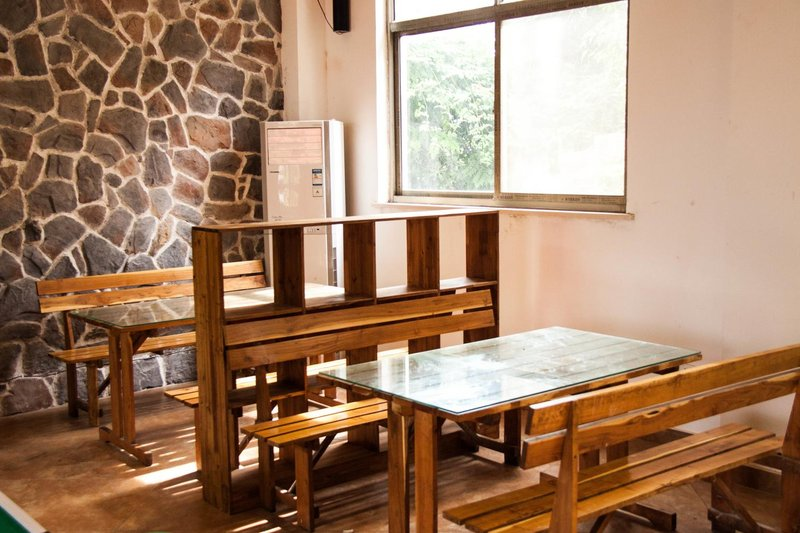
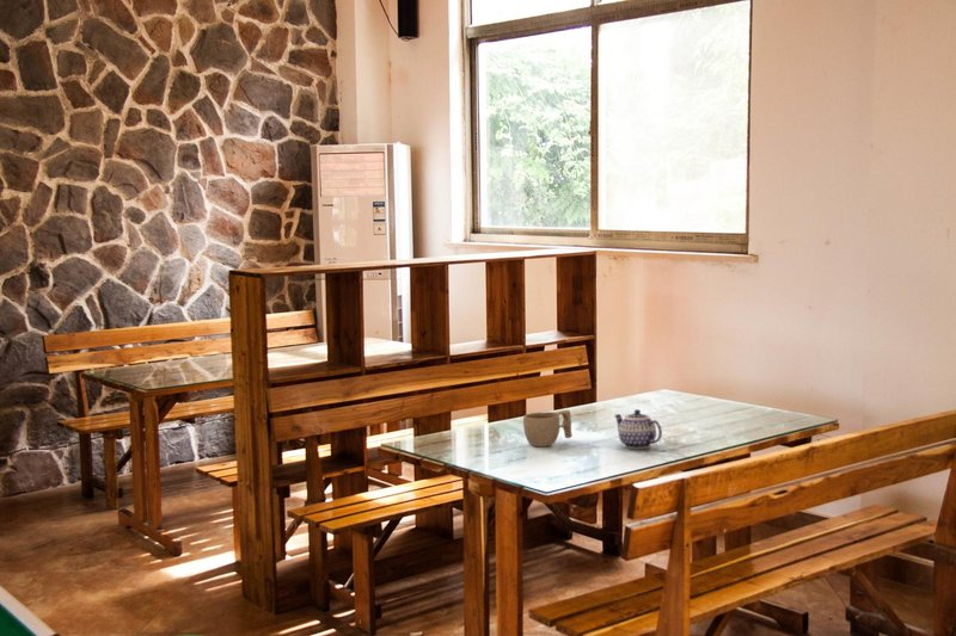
+ cup [522,409,574,447]
+ teapot [614,408,663,450]
